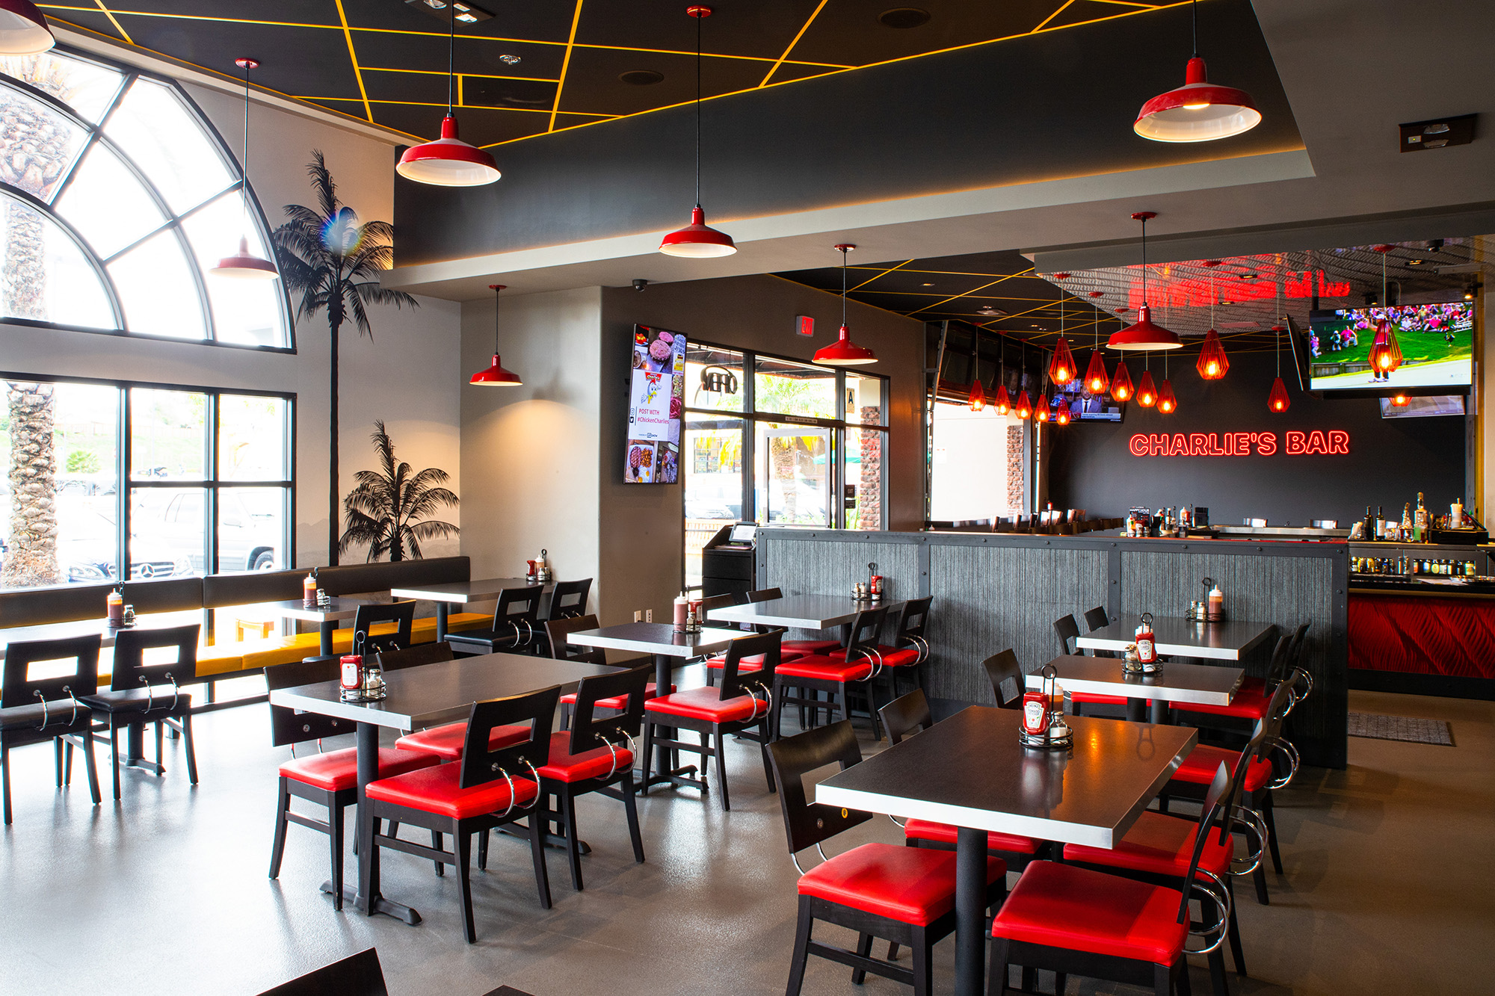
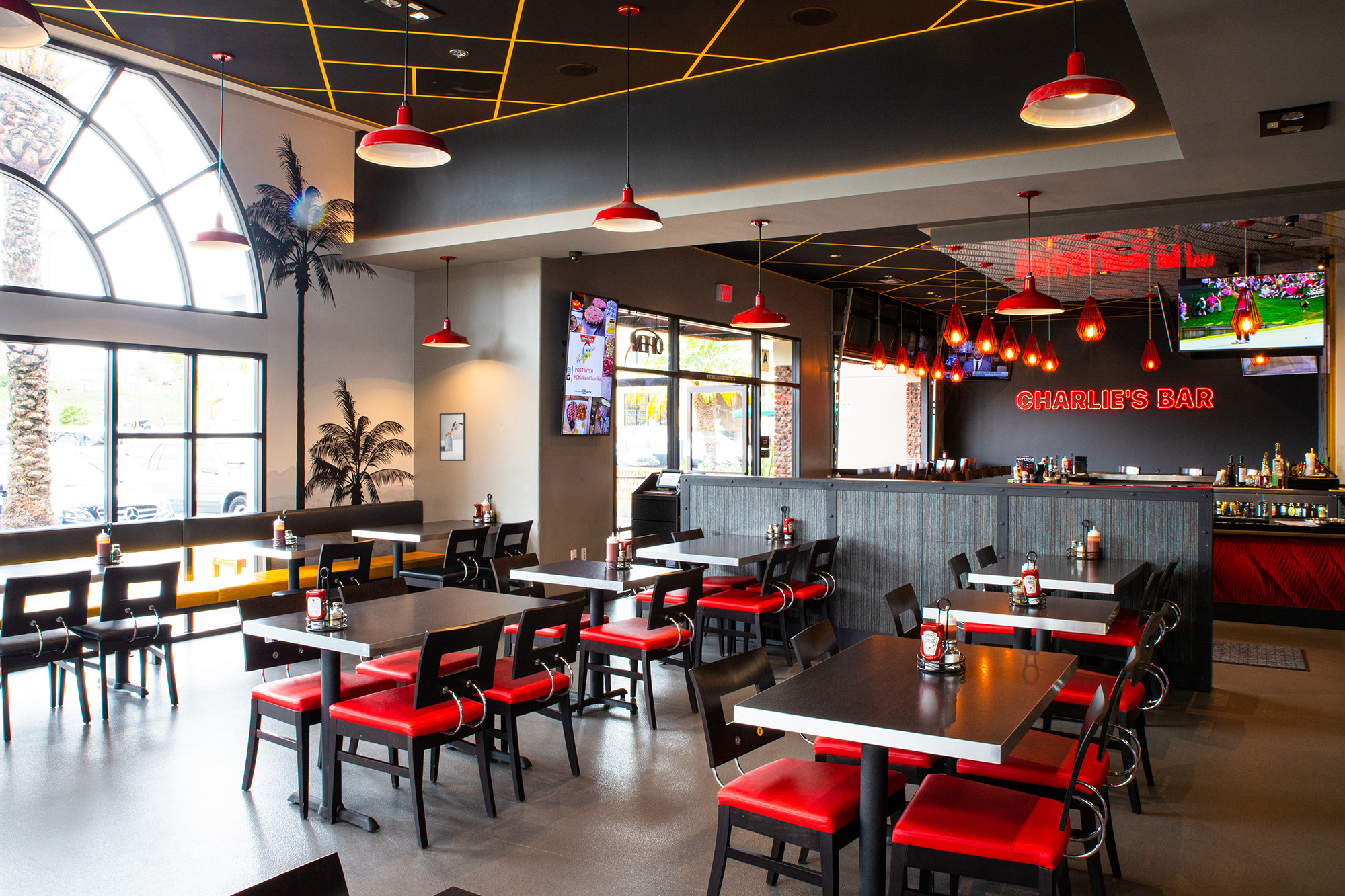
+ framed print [439,412,466,462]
